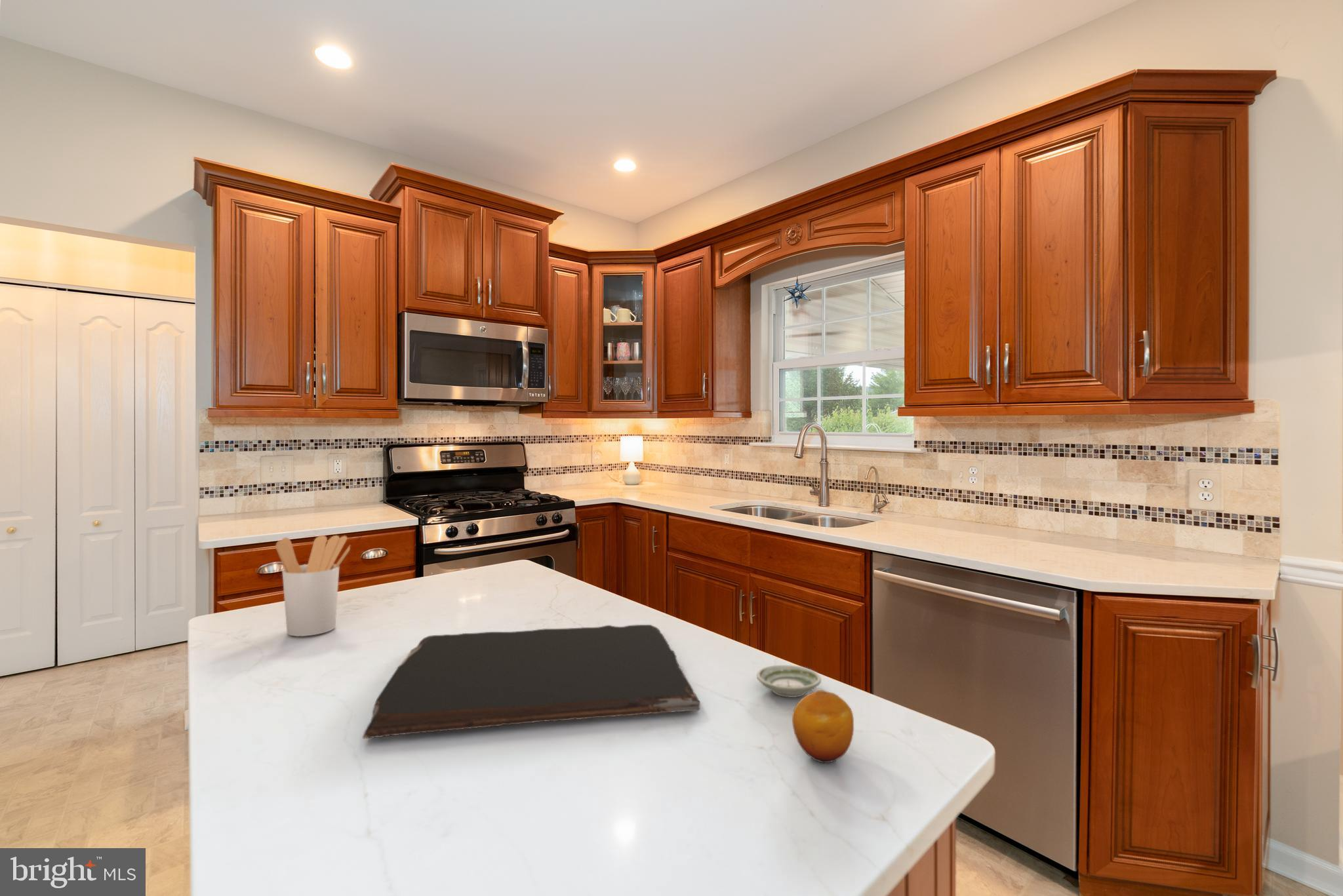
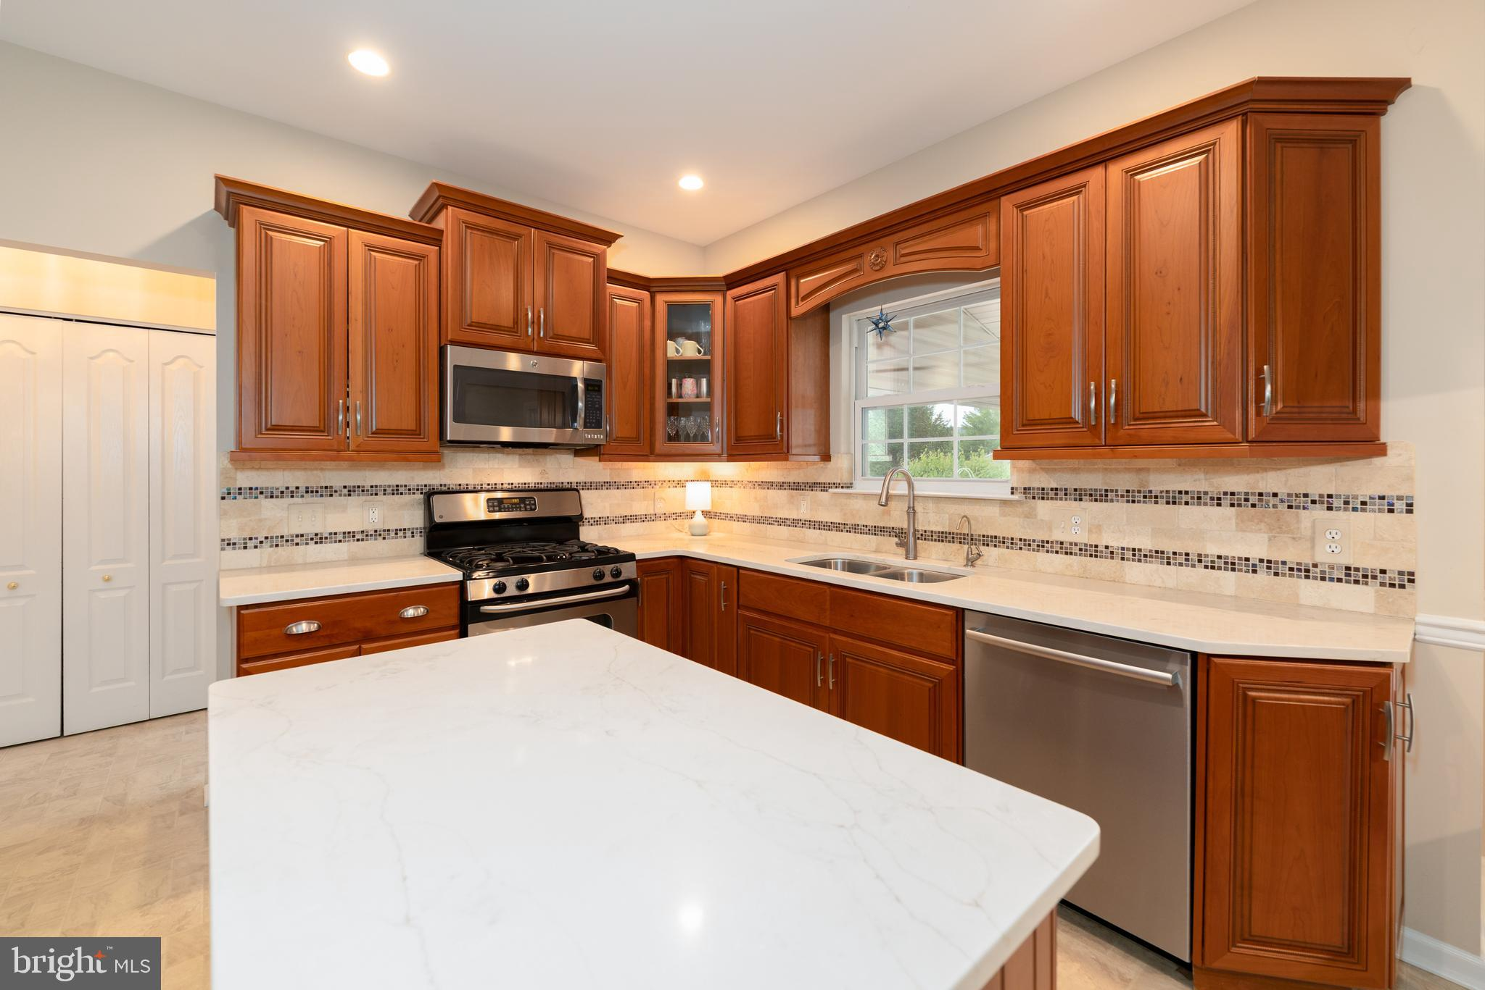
- cutting board [362,624,701,739]
- utensil holder [275,535,351,637]
- saucer [756,665,822,698]
- fruit [792,690,854,764]
